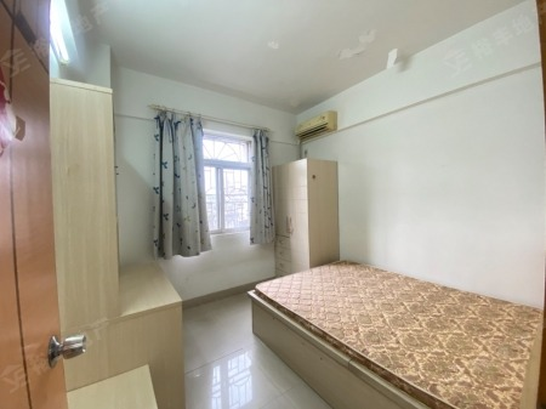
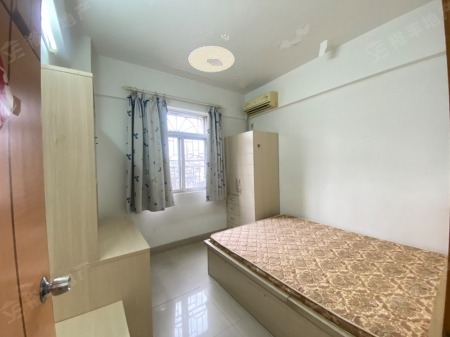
+ ceiling light [188,45,235,73]
